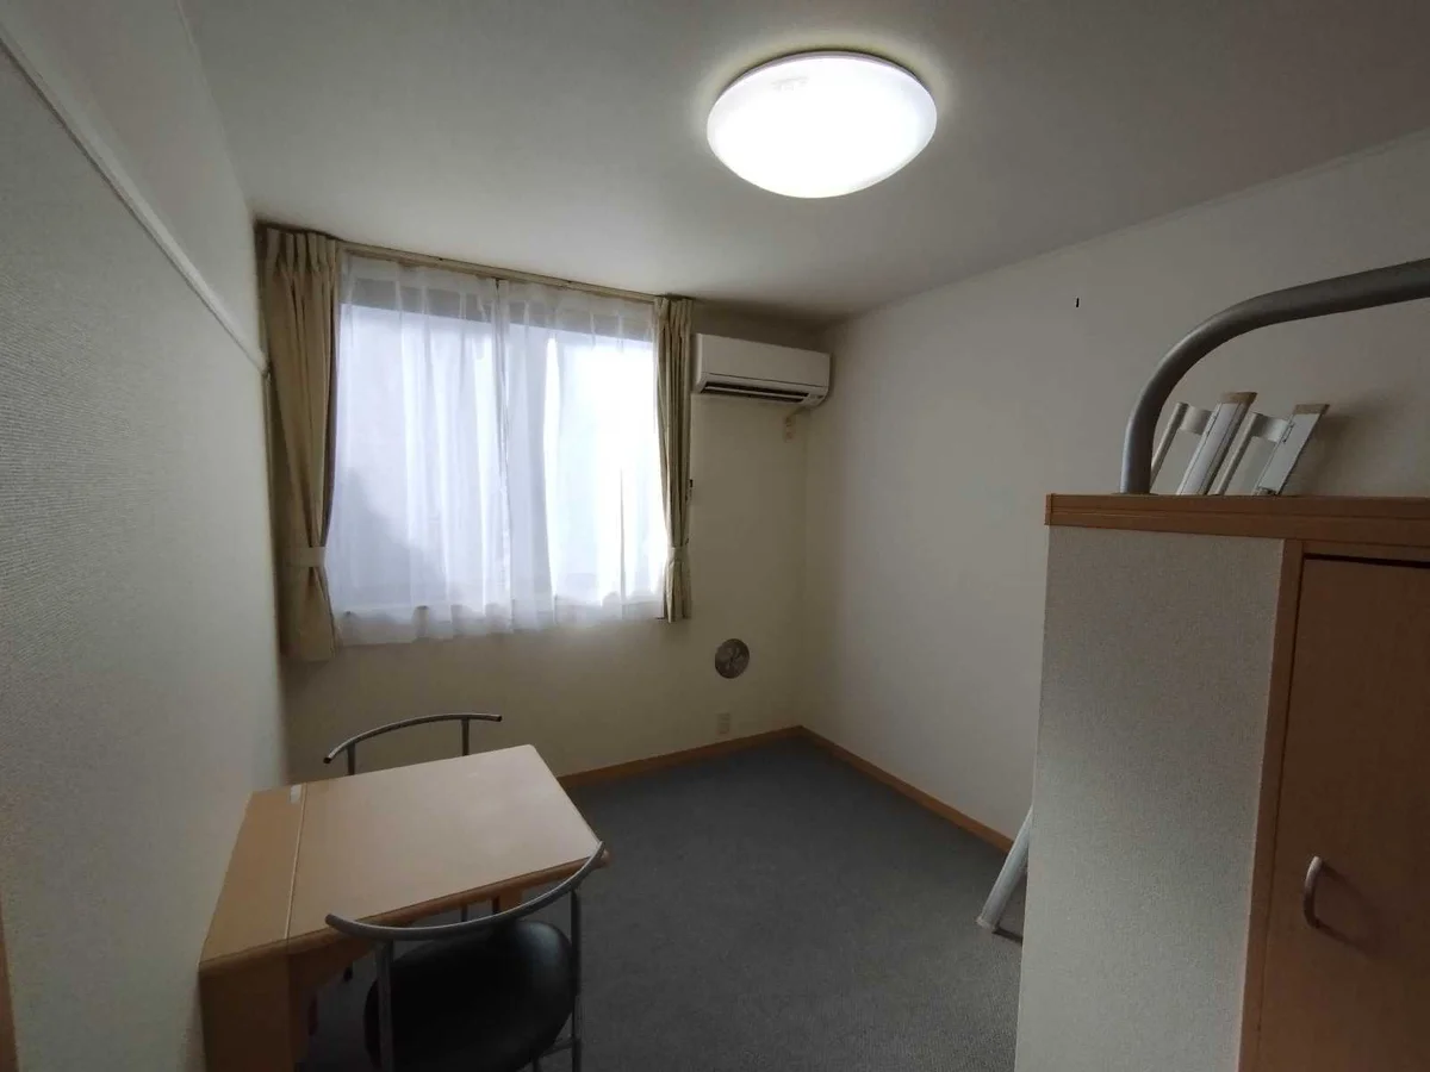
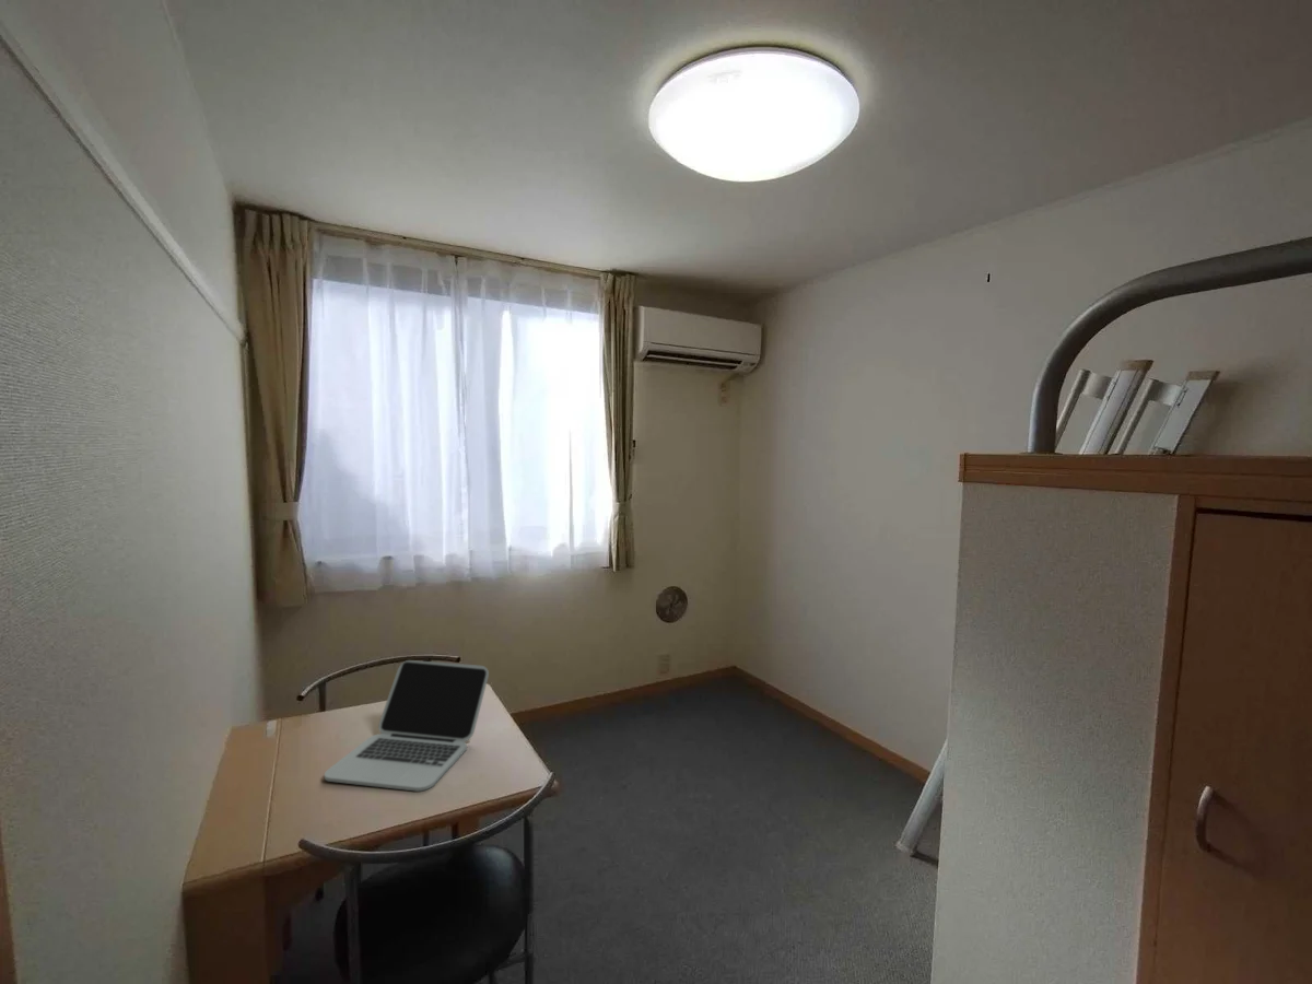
+ laptop [324,659,490,793]
